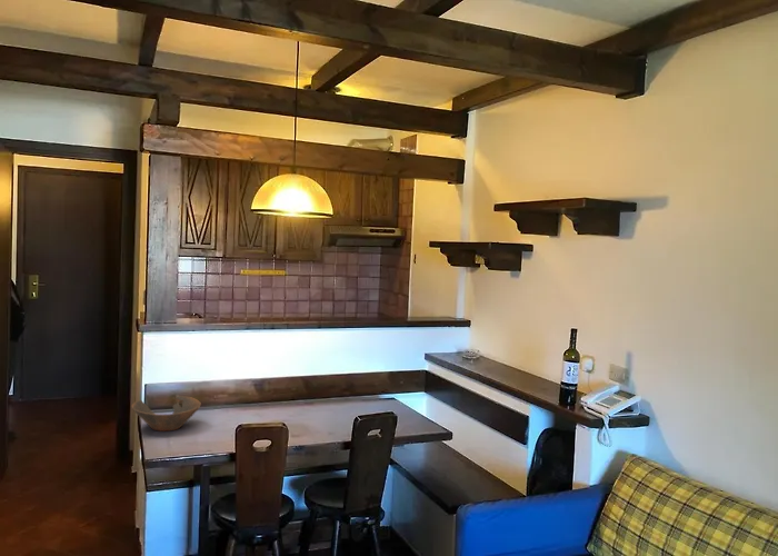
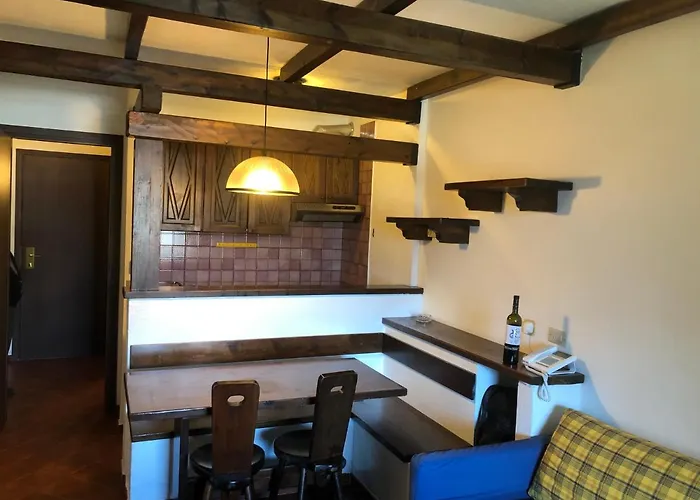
- bowl [130,395,202,433]
